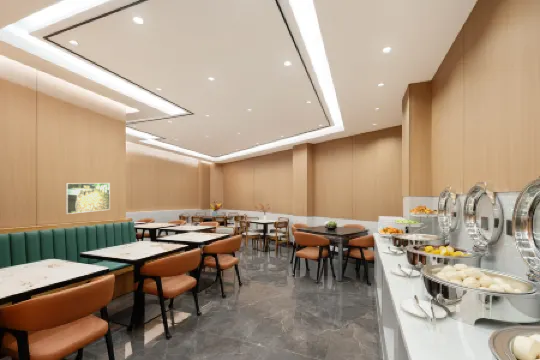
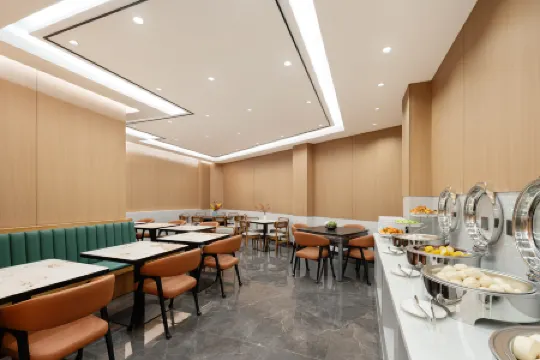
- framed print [65,182,111,215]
